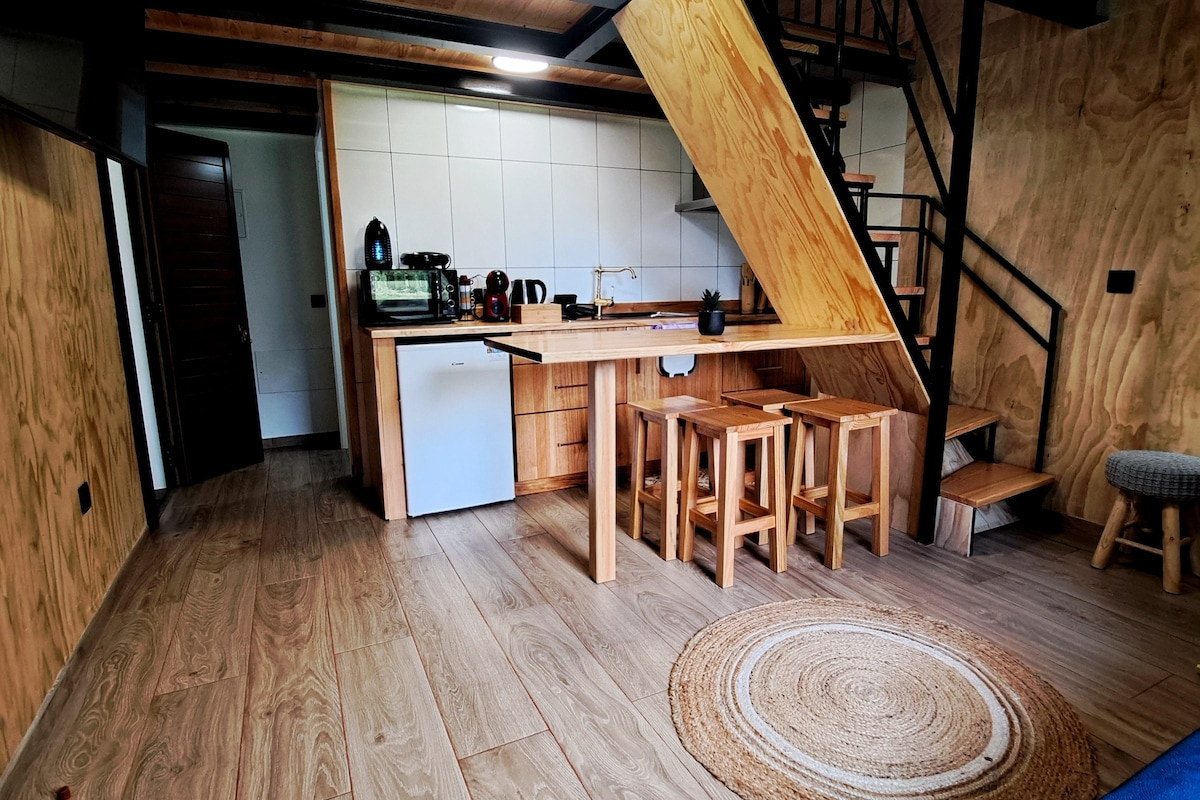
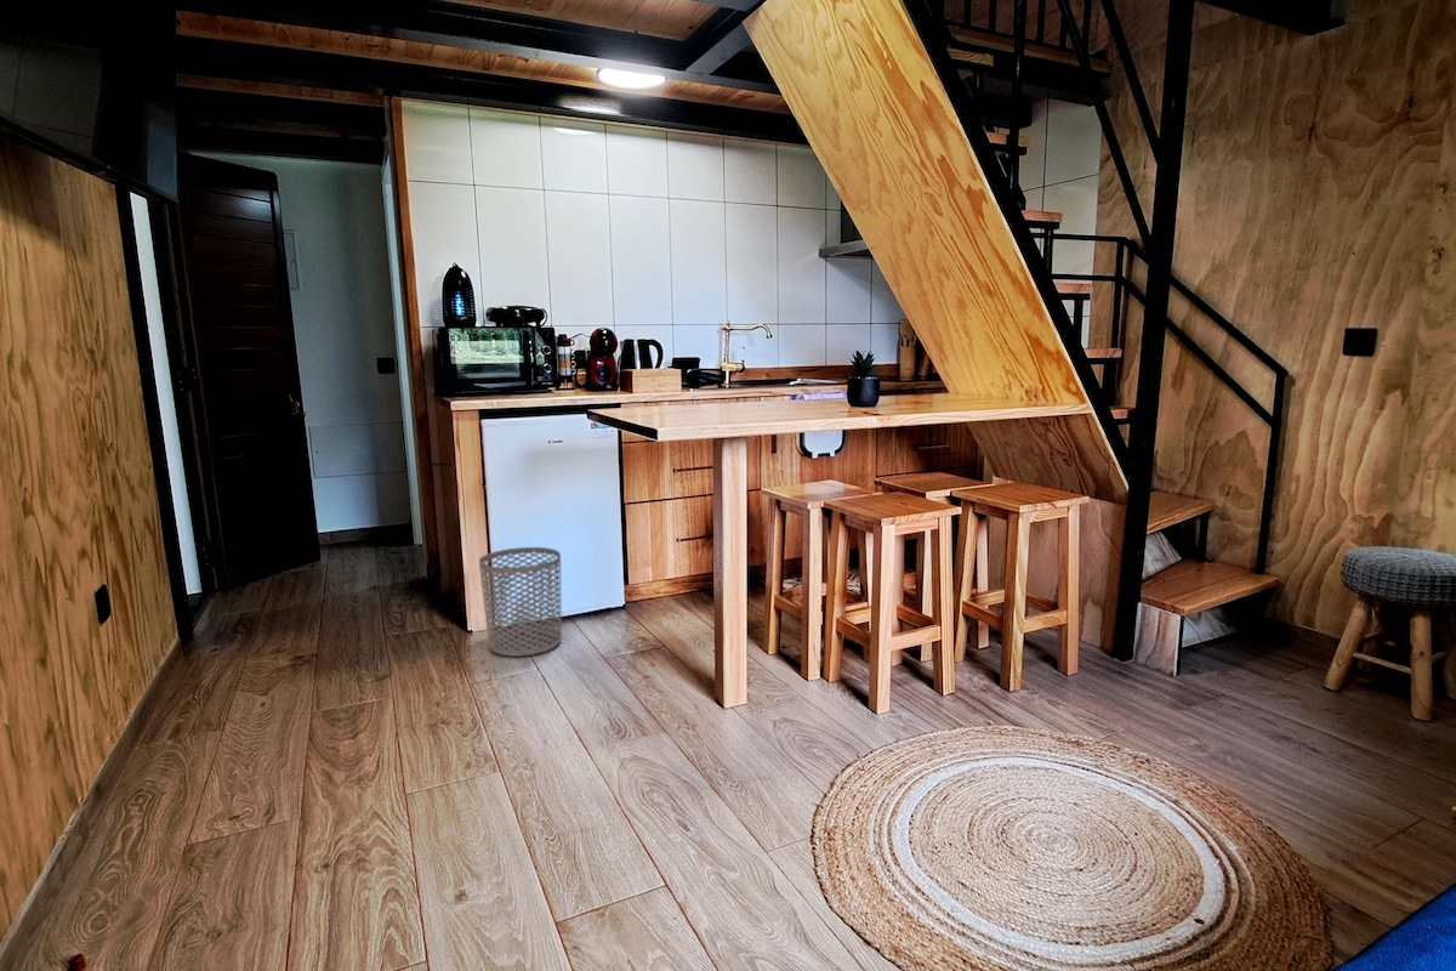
+ waste bin [478,546,563,658]
